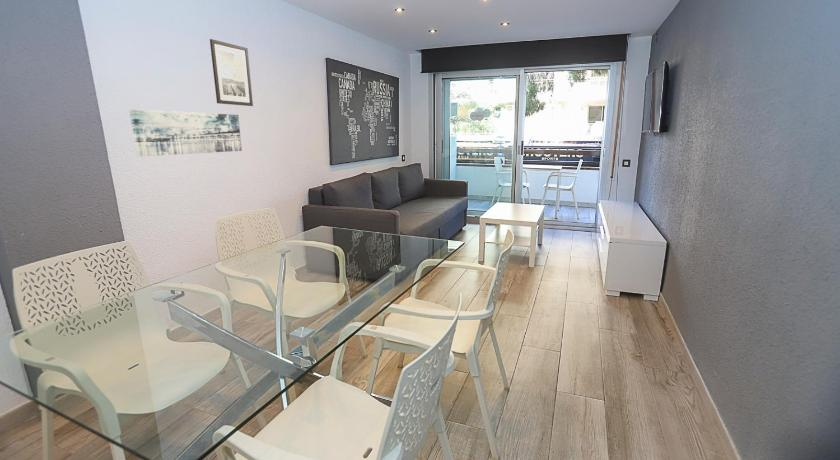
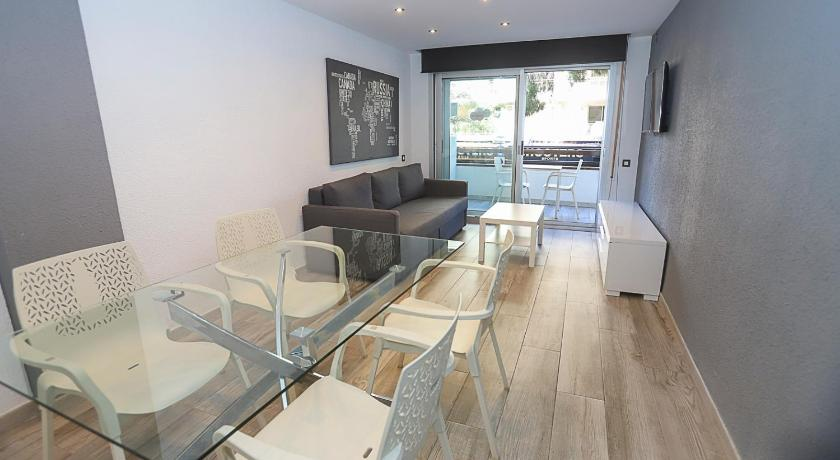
- wall art [128,109,243,157]
- wall art [209,38,254,107]
